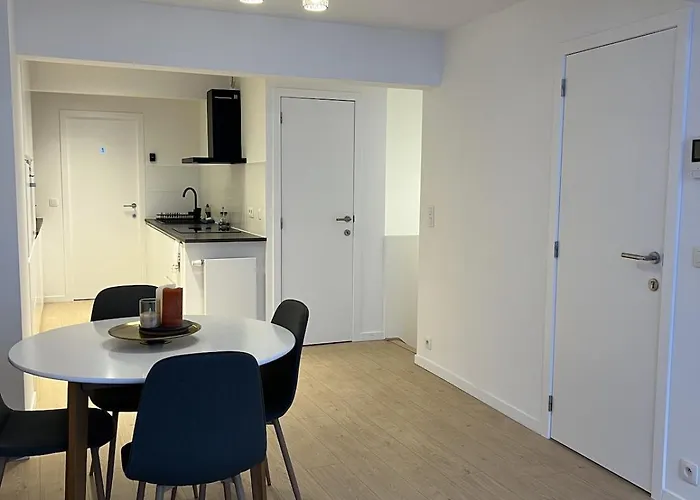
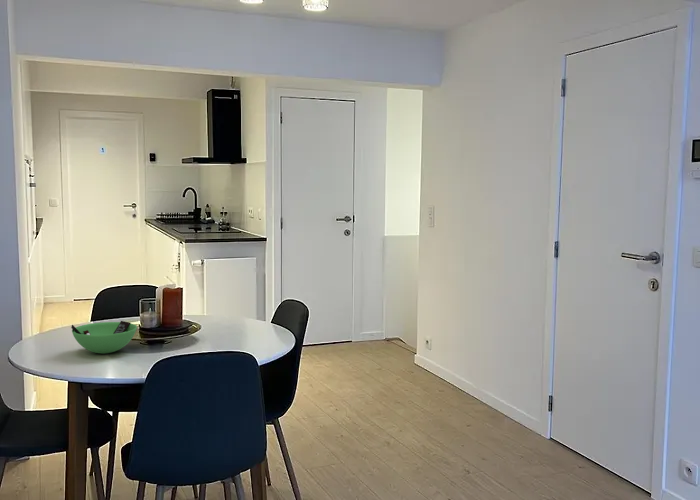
+ bowl [70,320,138,354]
